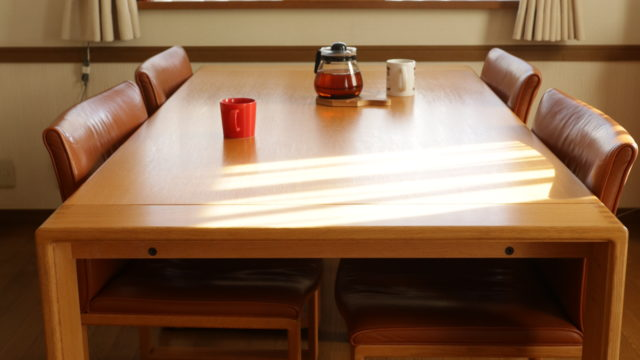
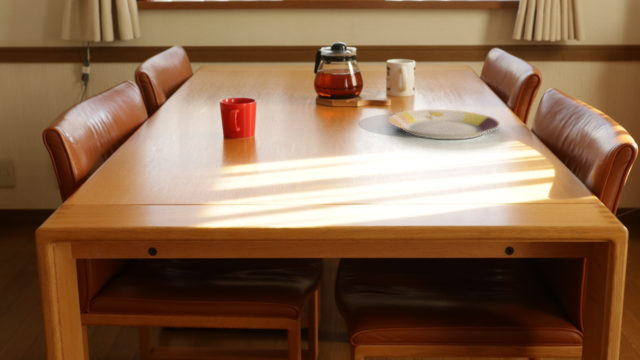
+ plate [387,108,502,140]
